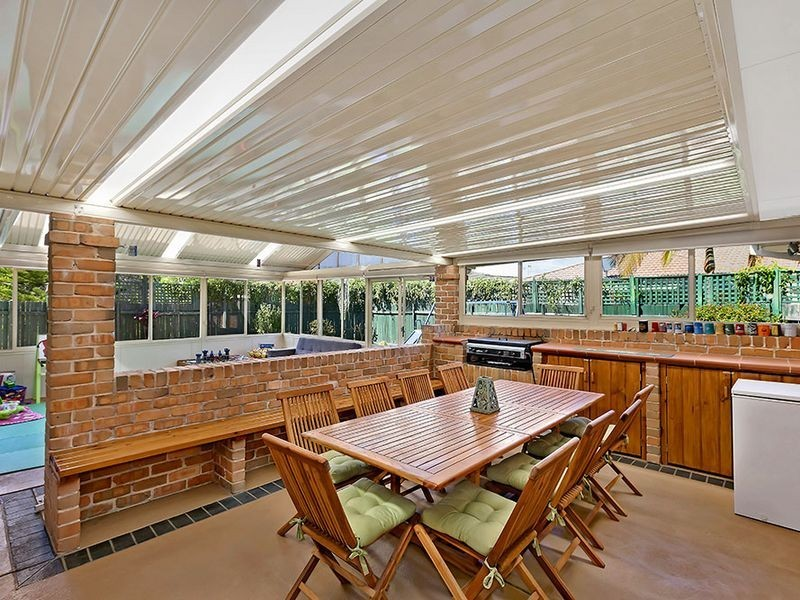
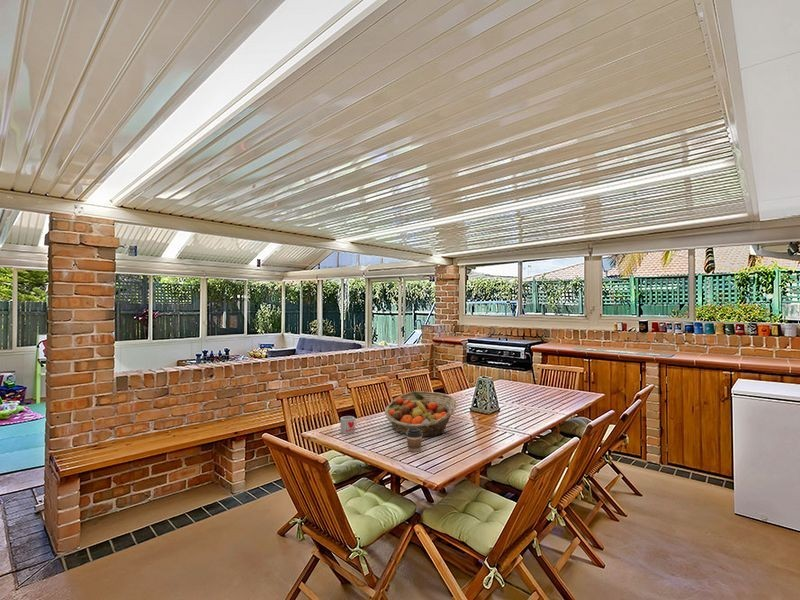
+ mug [339,415,358,434]
+ fruit basket [384,390,458,438]
+ coffee cup [405,427,423,453]
